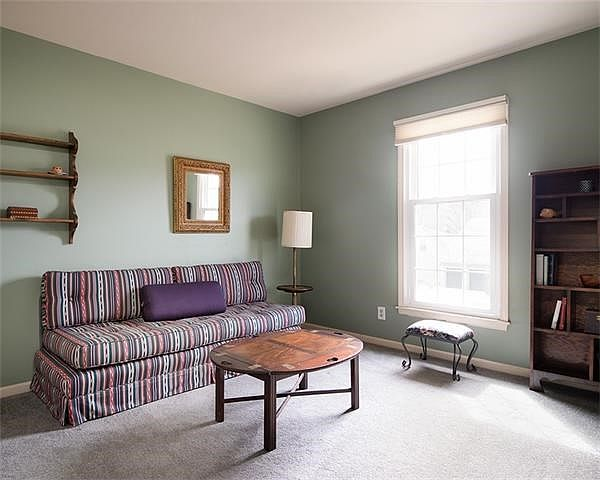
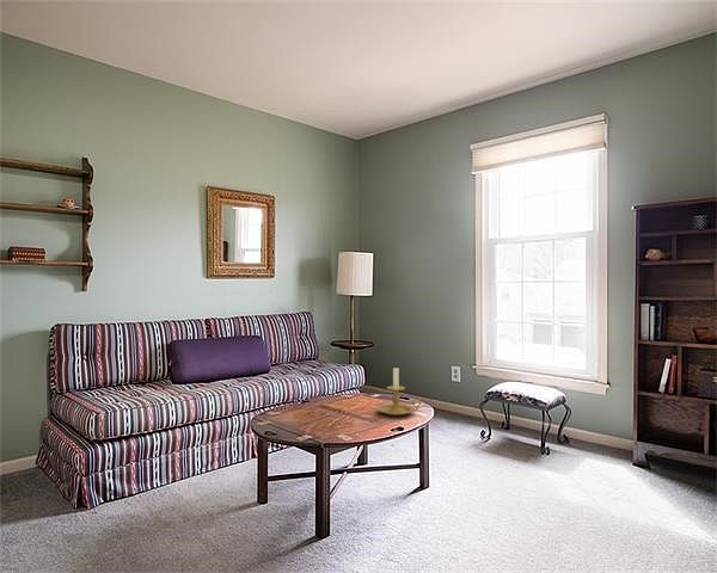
+ candle holder [376,366,422,417]
